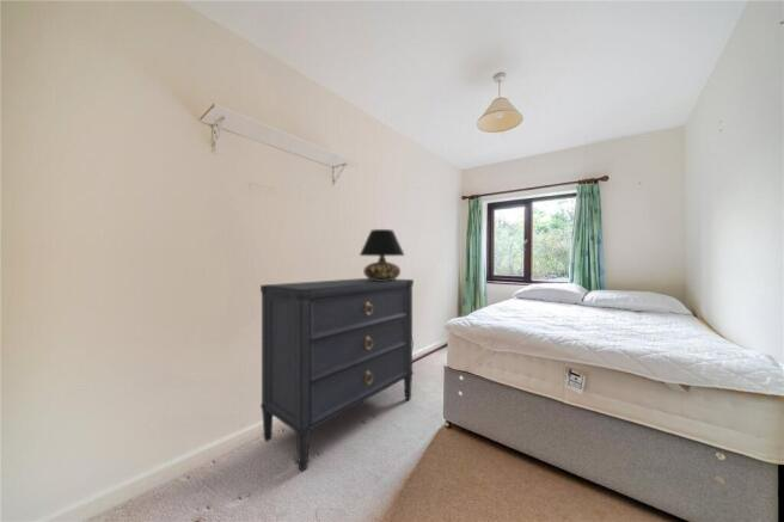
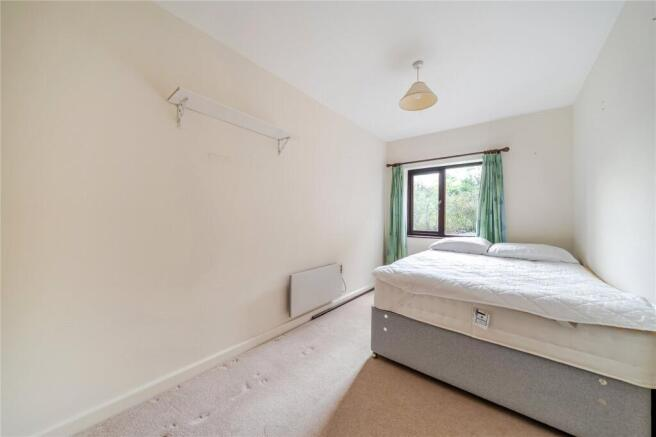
- dresser [259,277,415,472]
- table lamp [359,228,406,281]
